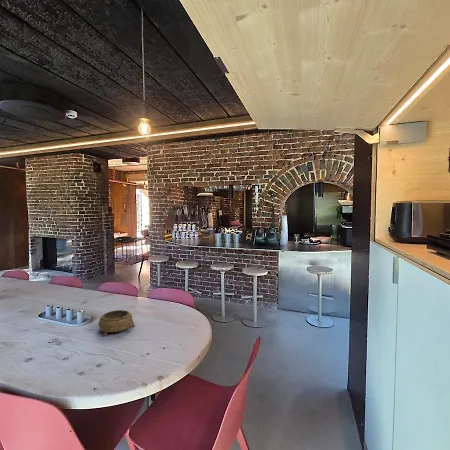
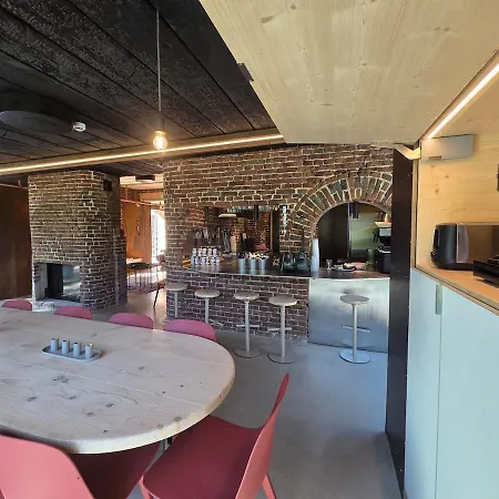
- decorative bowl [98,309,136,337]
